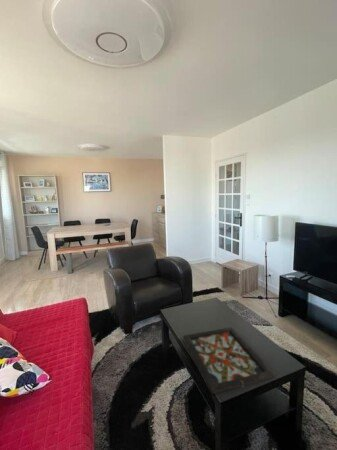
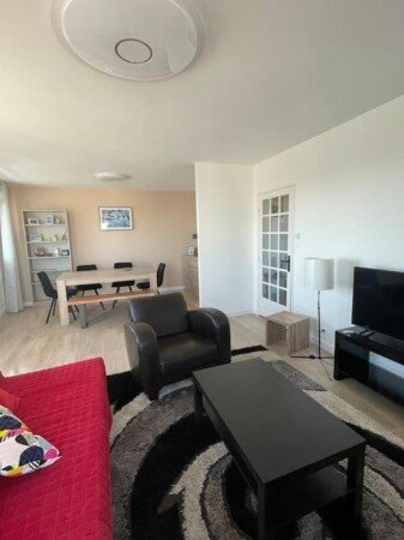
- decorative tray [182,326,276,394]
